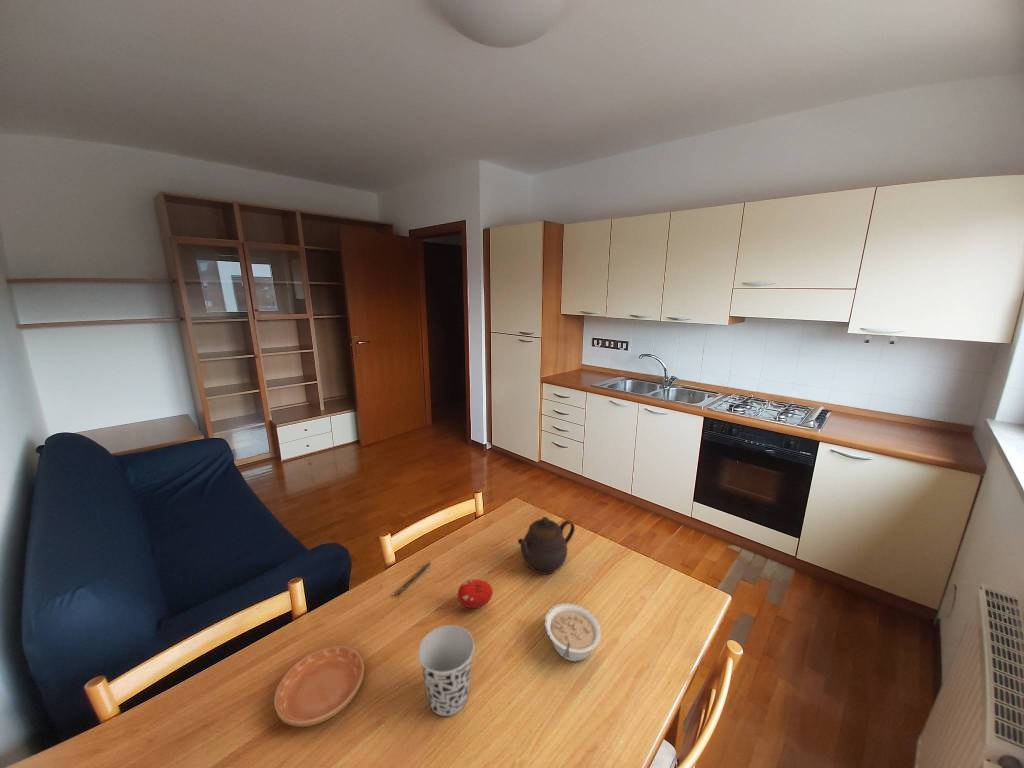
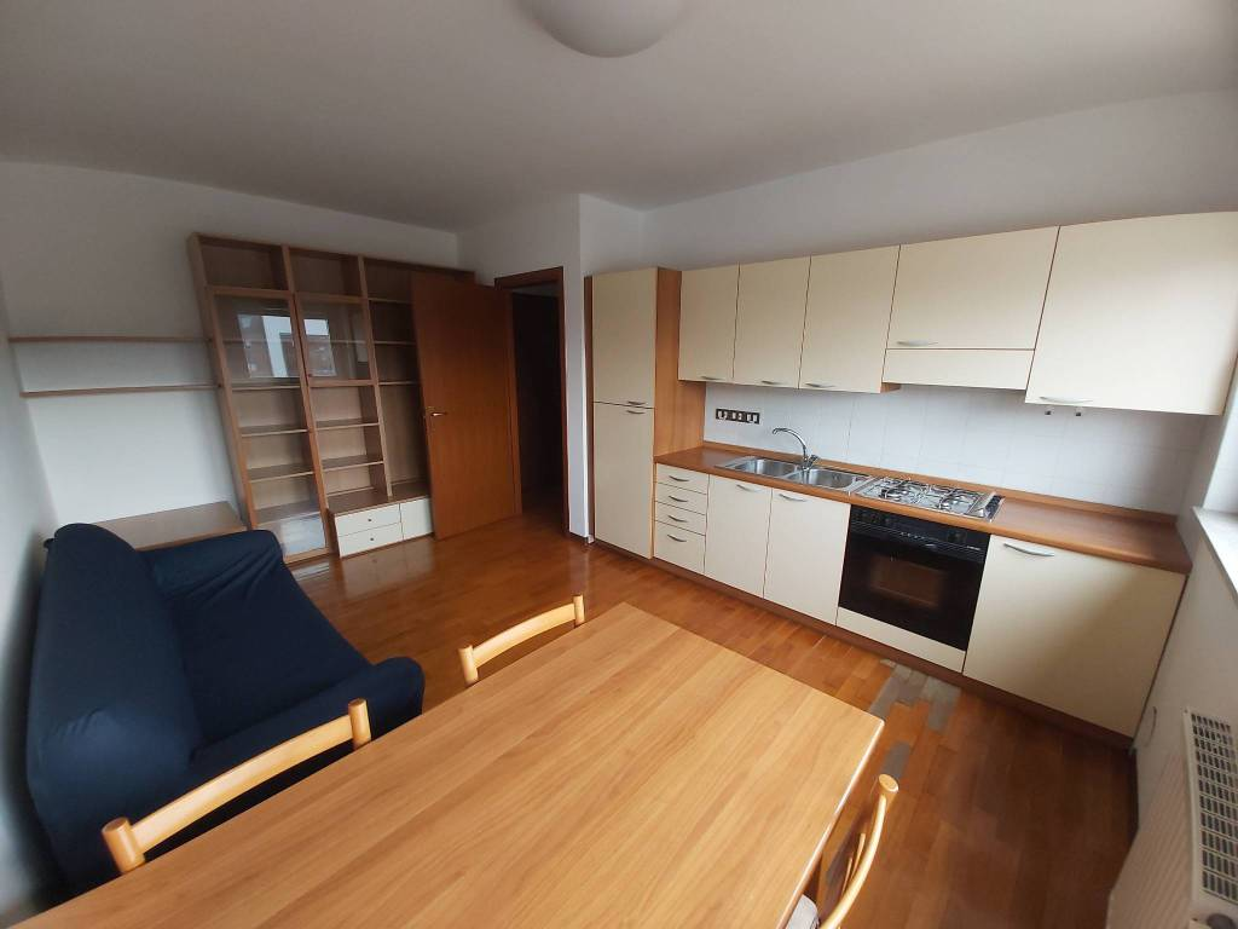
- legume [544,602,602,662]
- fruit [457,579,493,609]
- pen [394,561,432,597]
- saucer [273,645,365,728]
- teapot [517,516,576,575]
- cup [417,624,476,717]
